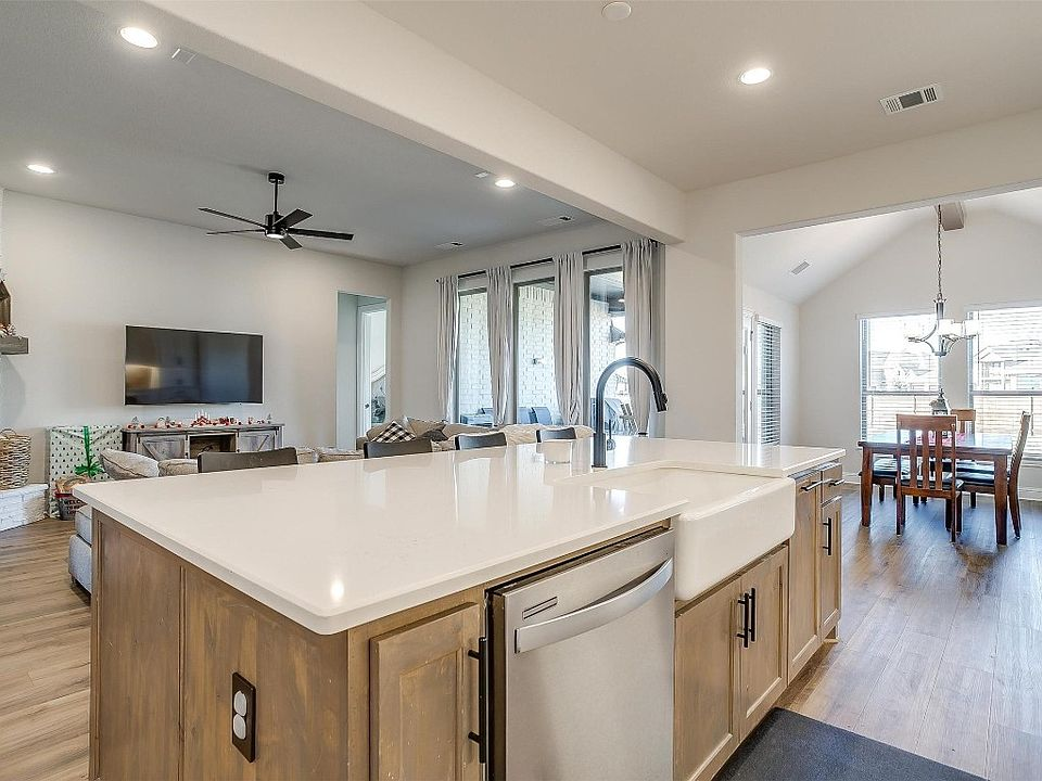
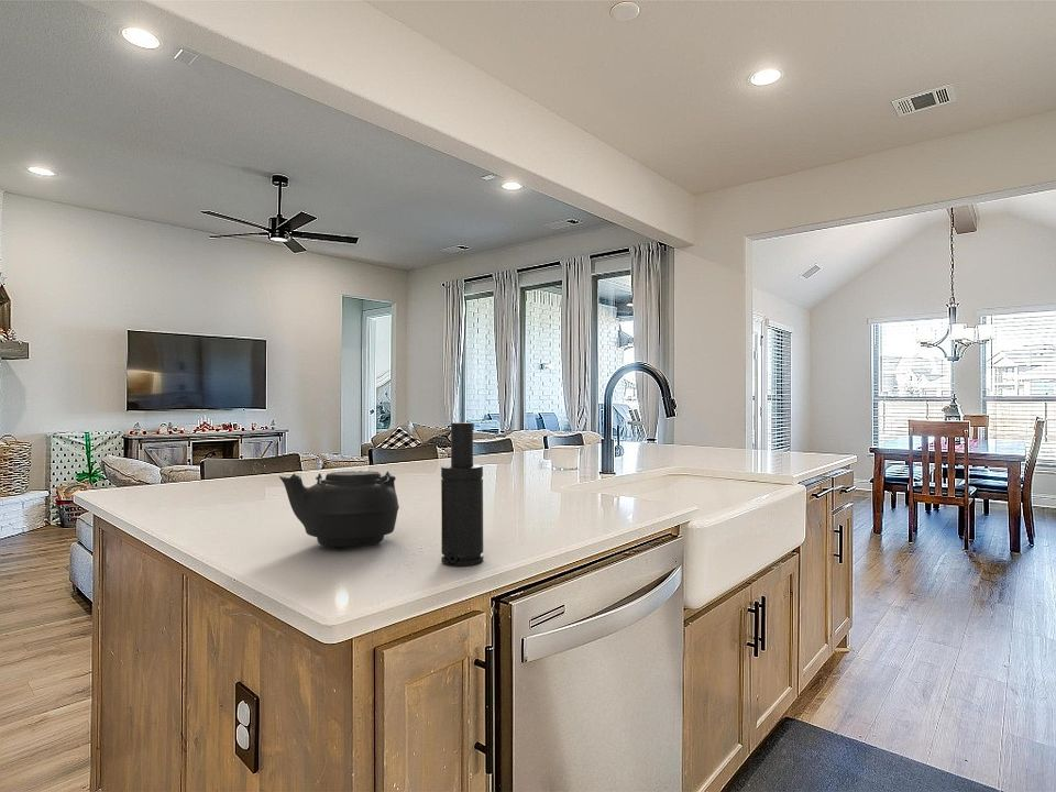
+ teapot [278,470,400,549]
+ soap dispenser [440,421,484,566]
